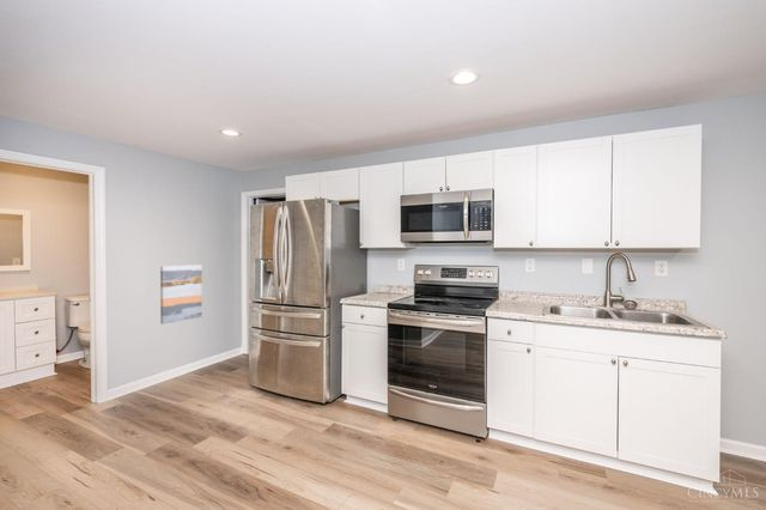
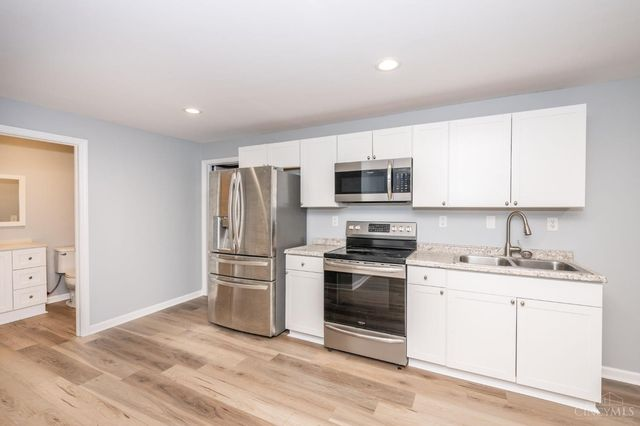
- wall art [159,263,203,326]
